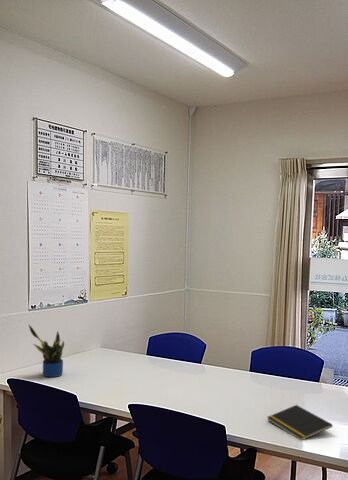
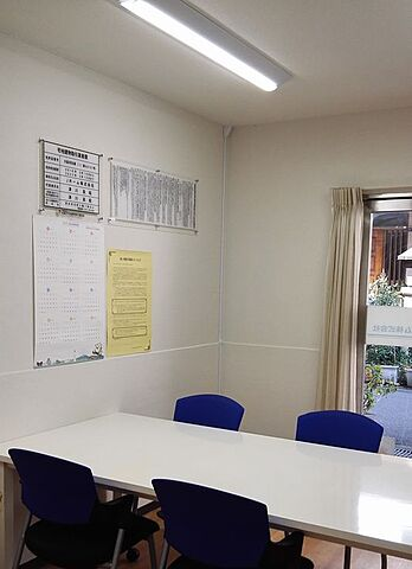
- potted plant [27,323,65,378]
- notepad [266,404,334,441]
